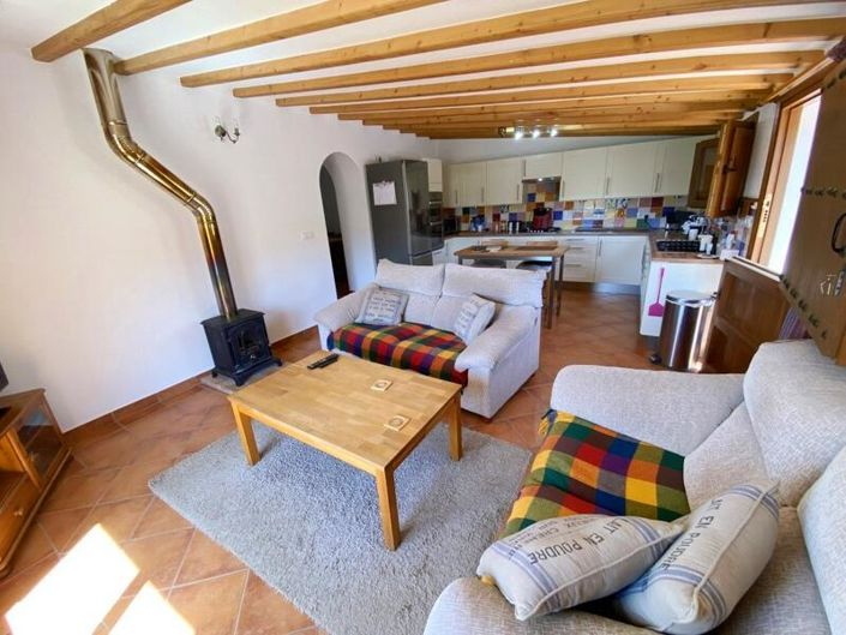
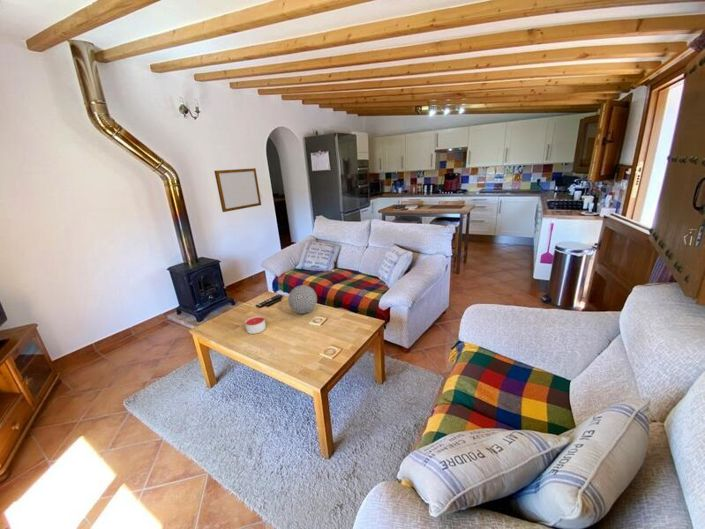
+ candle [244,315,267,335]
+ decorative ball [287,284,318,315]
+ writing board [213,167,262,213]
